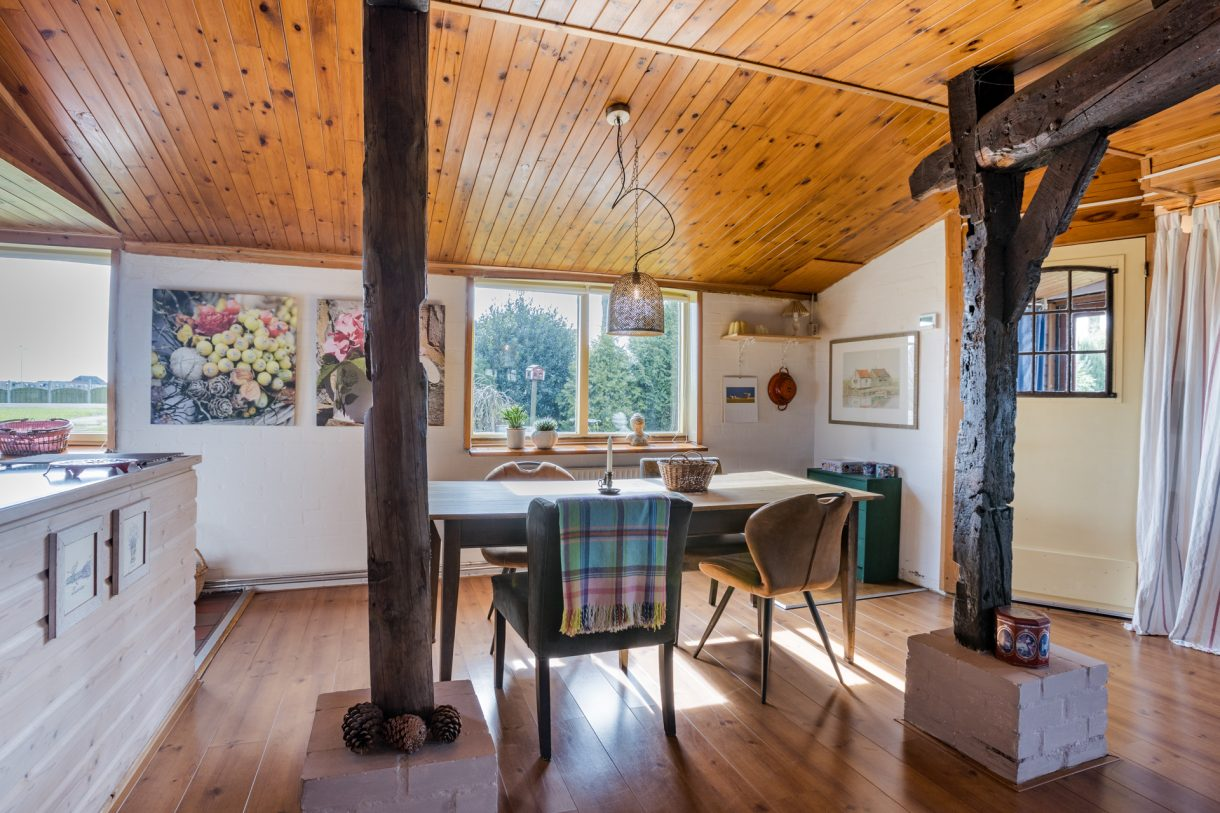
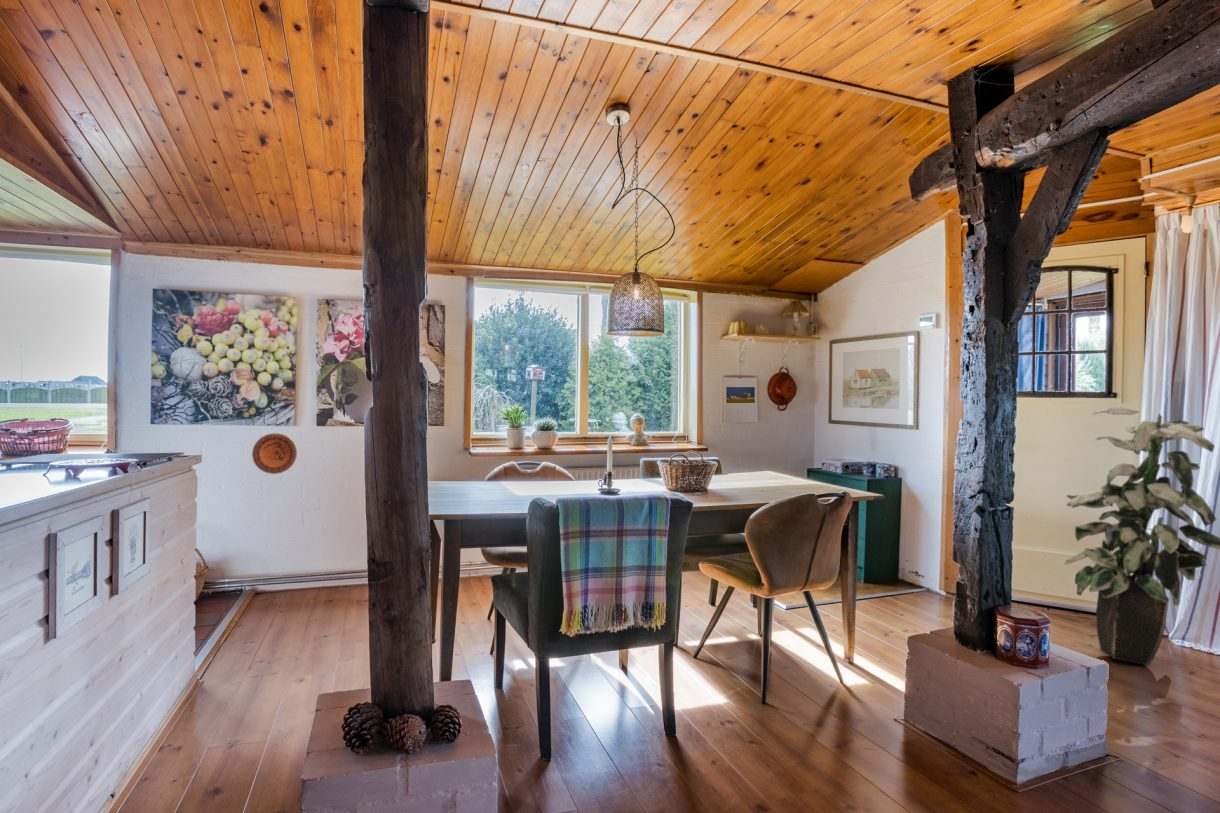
+ indoor plant [1063,407,1220,667]
+ decorative plate [251,432,298,475]
